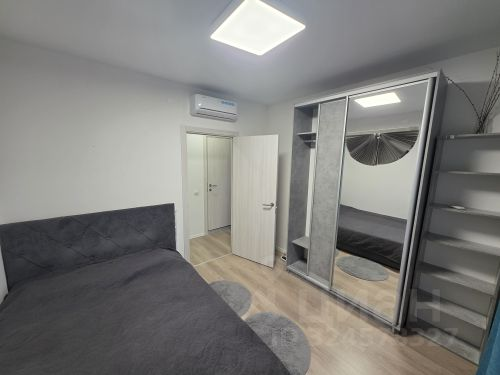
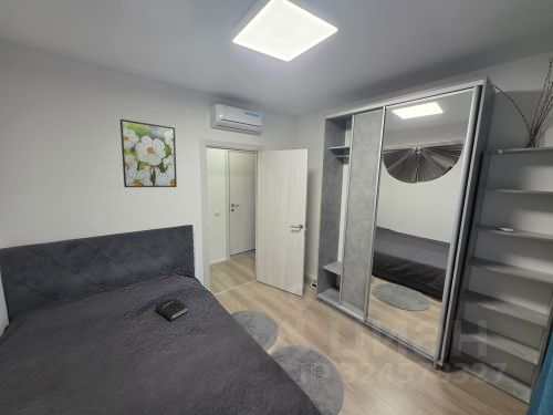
+ hardback book [155,297,189,322]
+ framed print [119,118,178,188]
